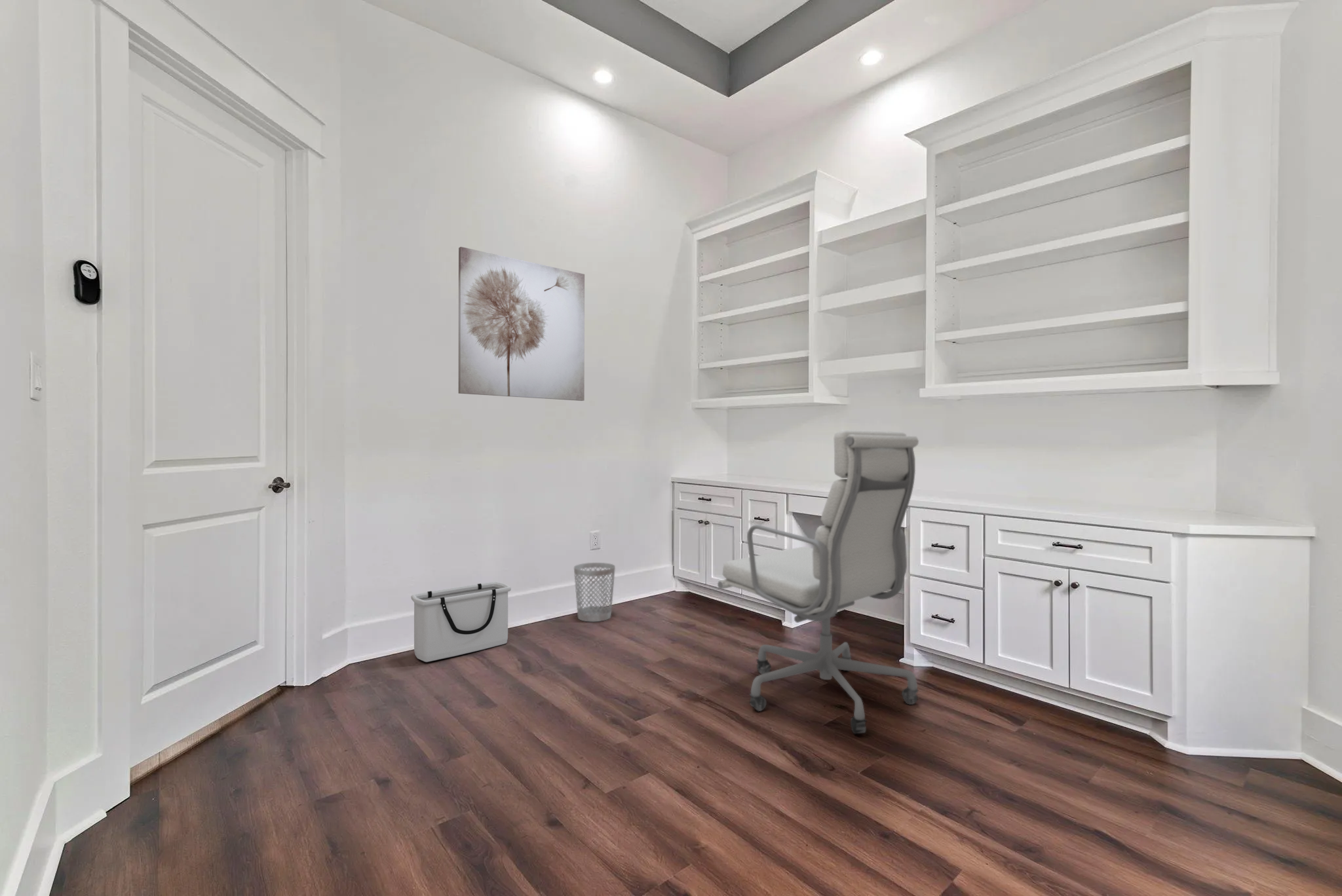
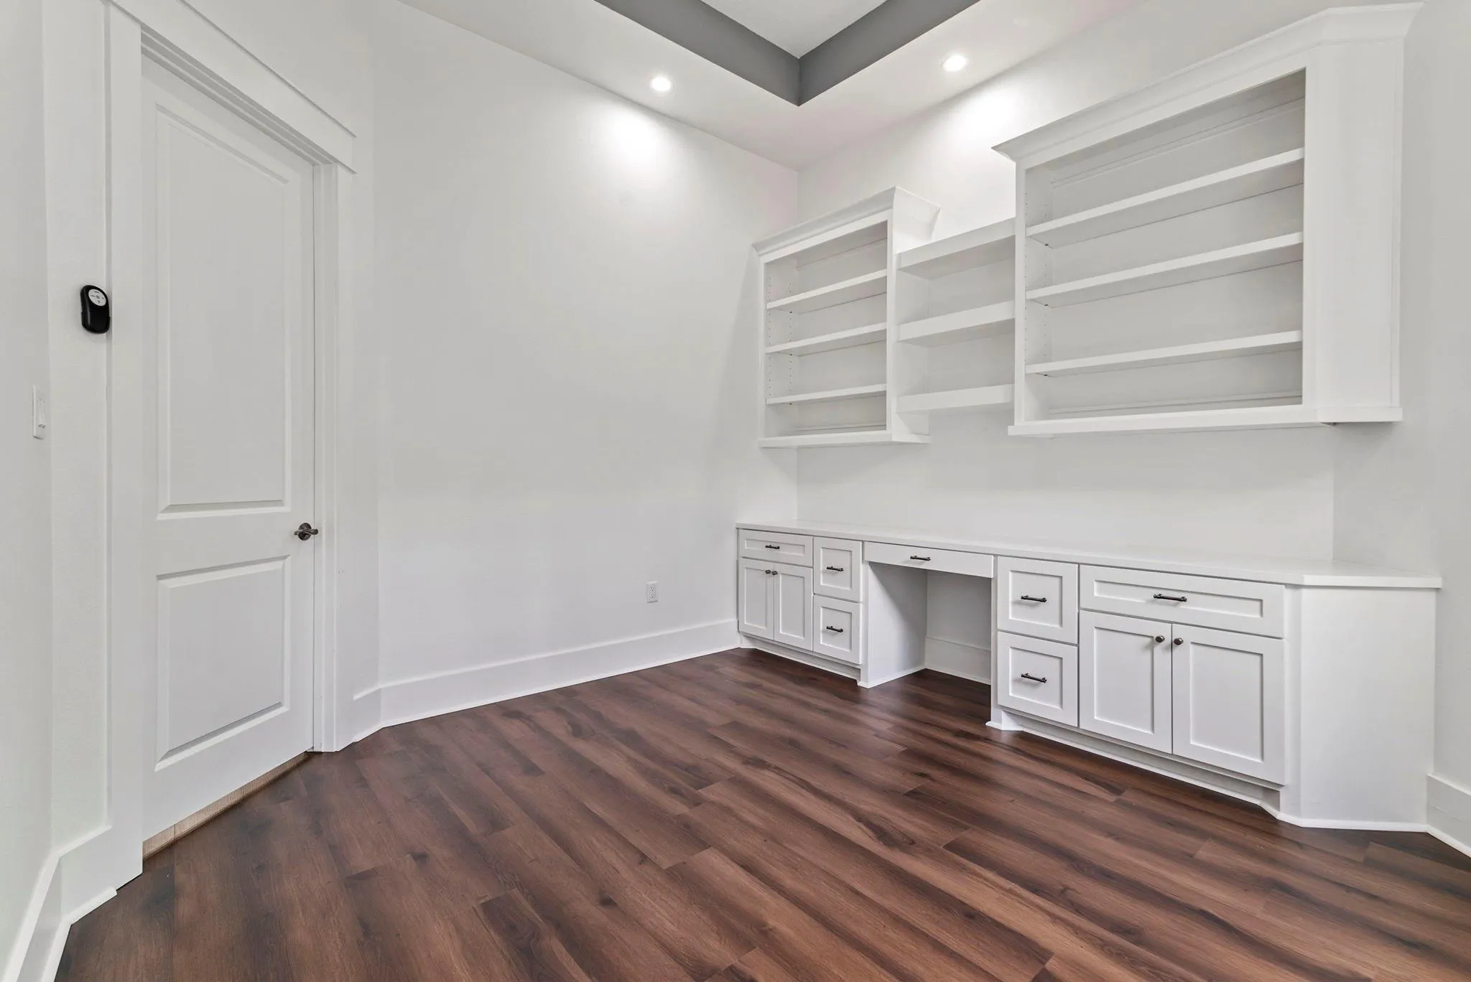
- office chair [717,429,919,734]
- wastebasket [573,562,616,622]
- storage bin [410,581,512,663]
- wall art [458,246,585,401]
